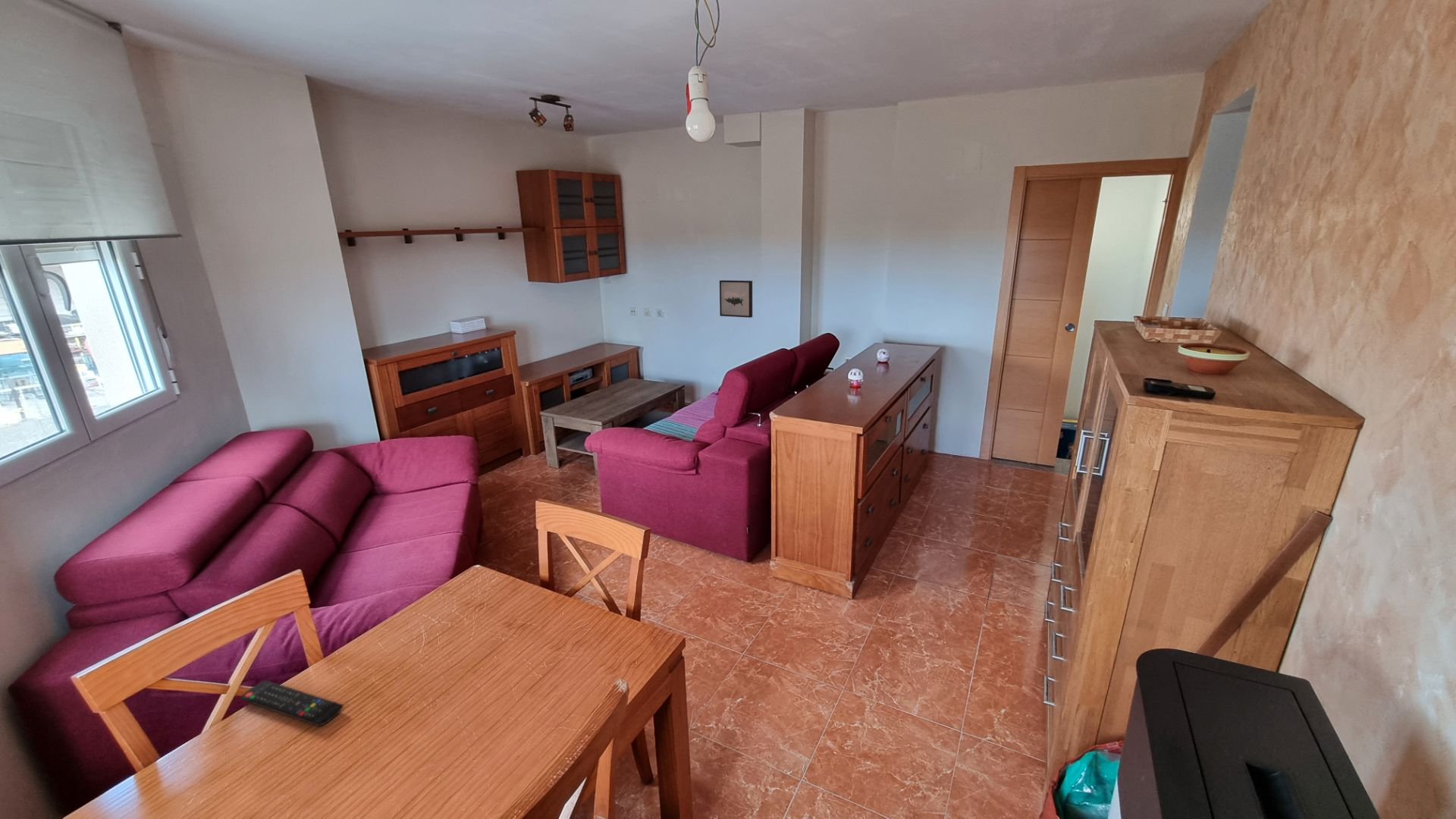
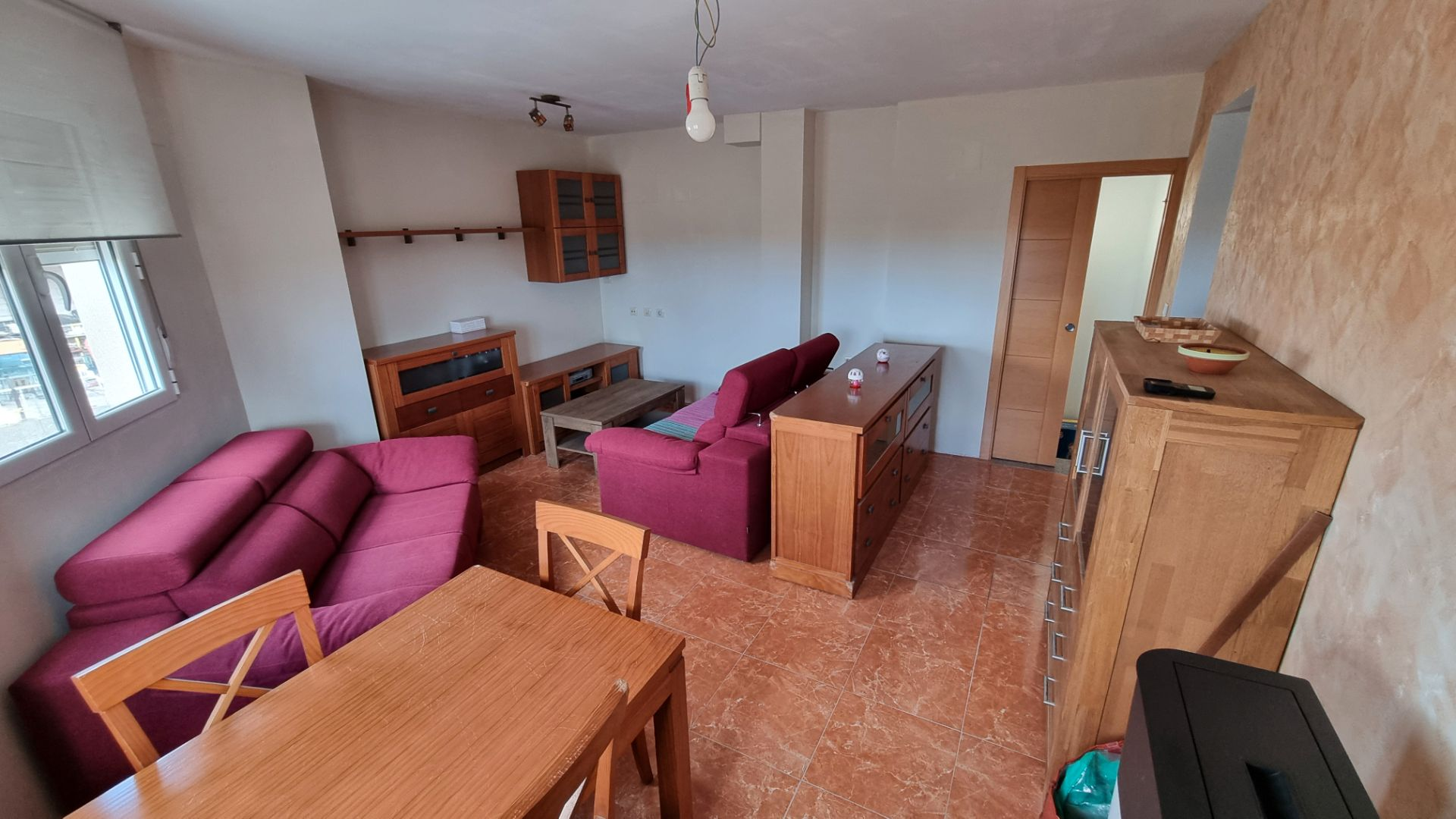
- remote control [240,679,344,727]
- wall art [719,280,753,318]
